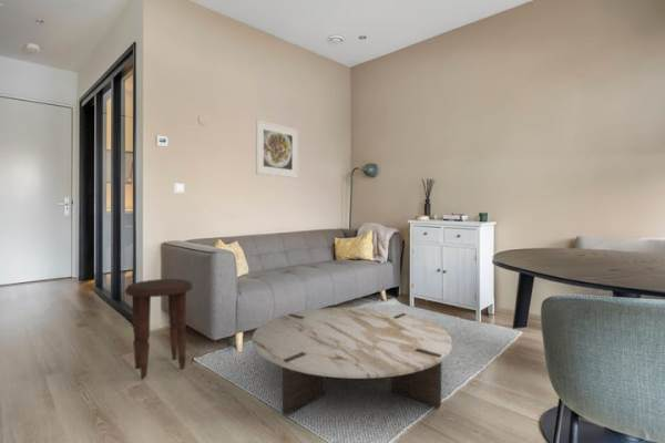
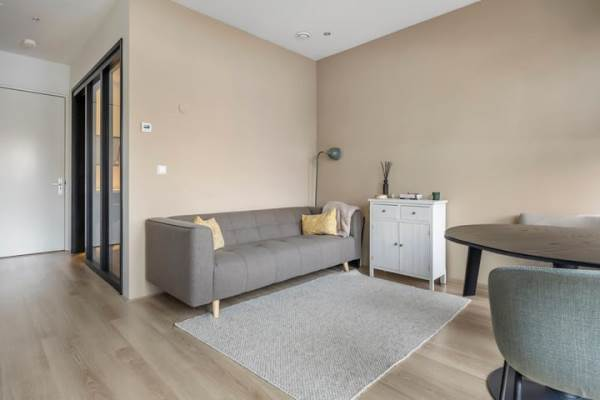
- side table [124,278,194,380]
- coffee table [252,307,453,416]
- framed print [255,119,299,179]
